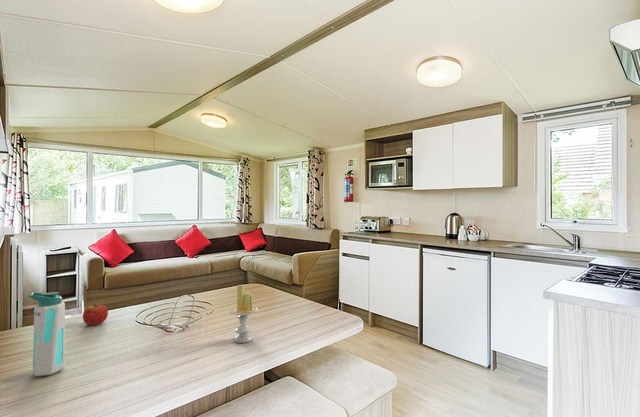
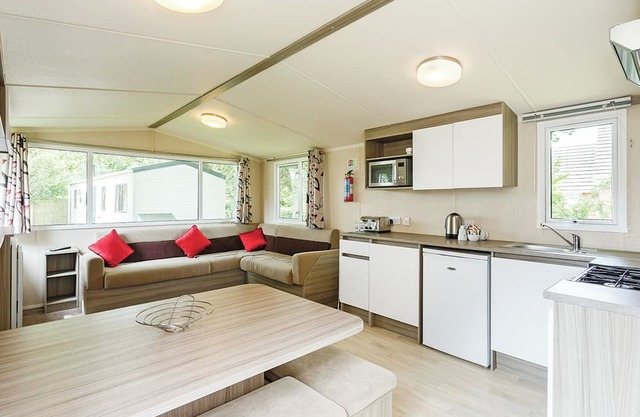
- apple [82,303,109,326]
- water bottle [28,291,66,377]
- candle [228,284,259,344]
